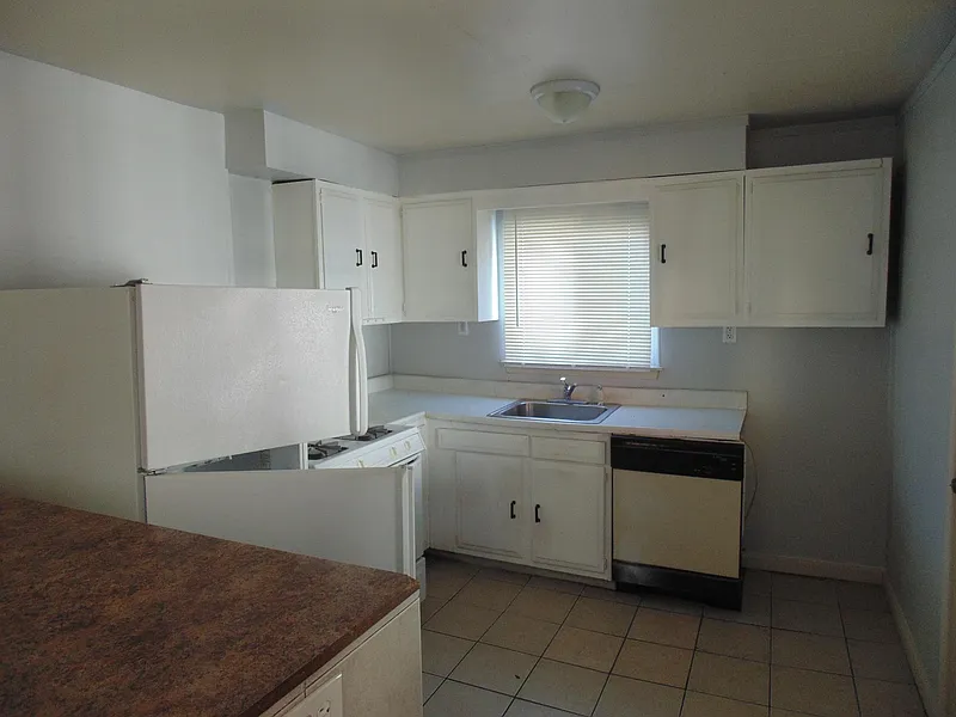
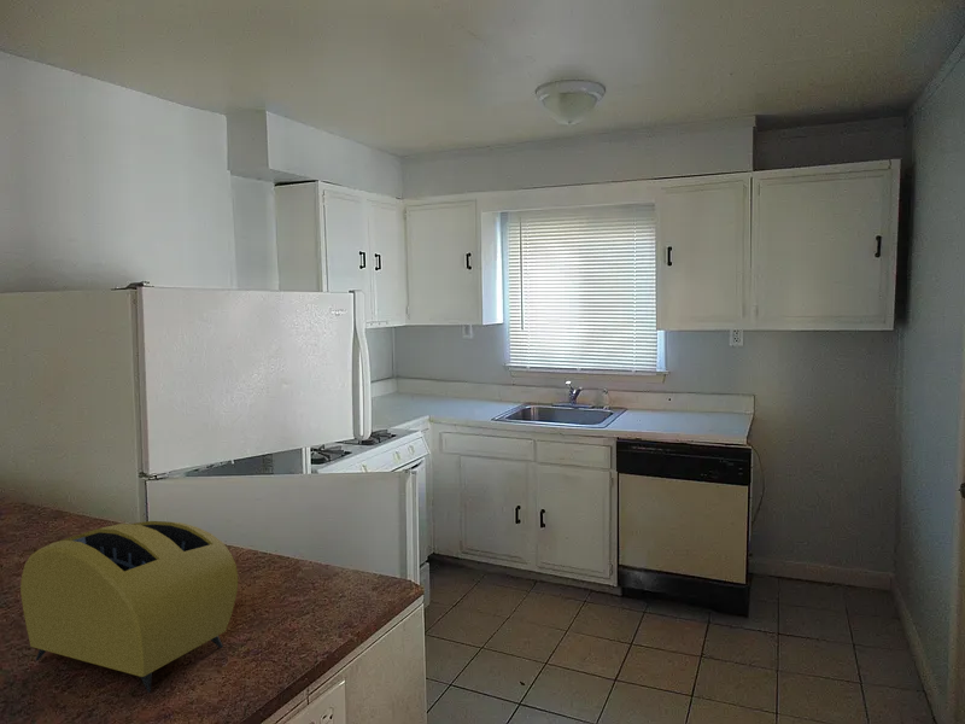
+ toaster [19,520,239,694]
